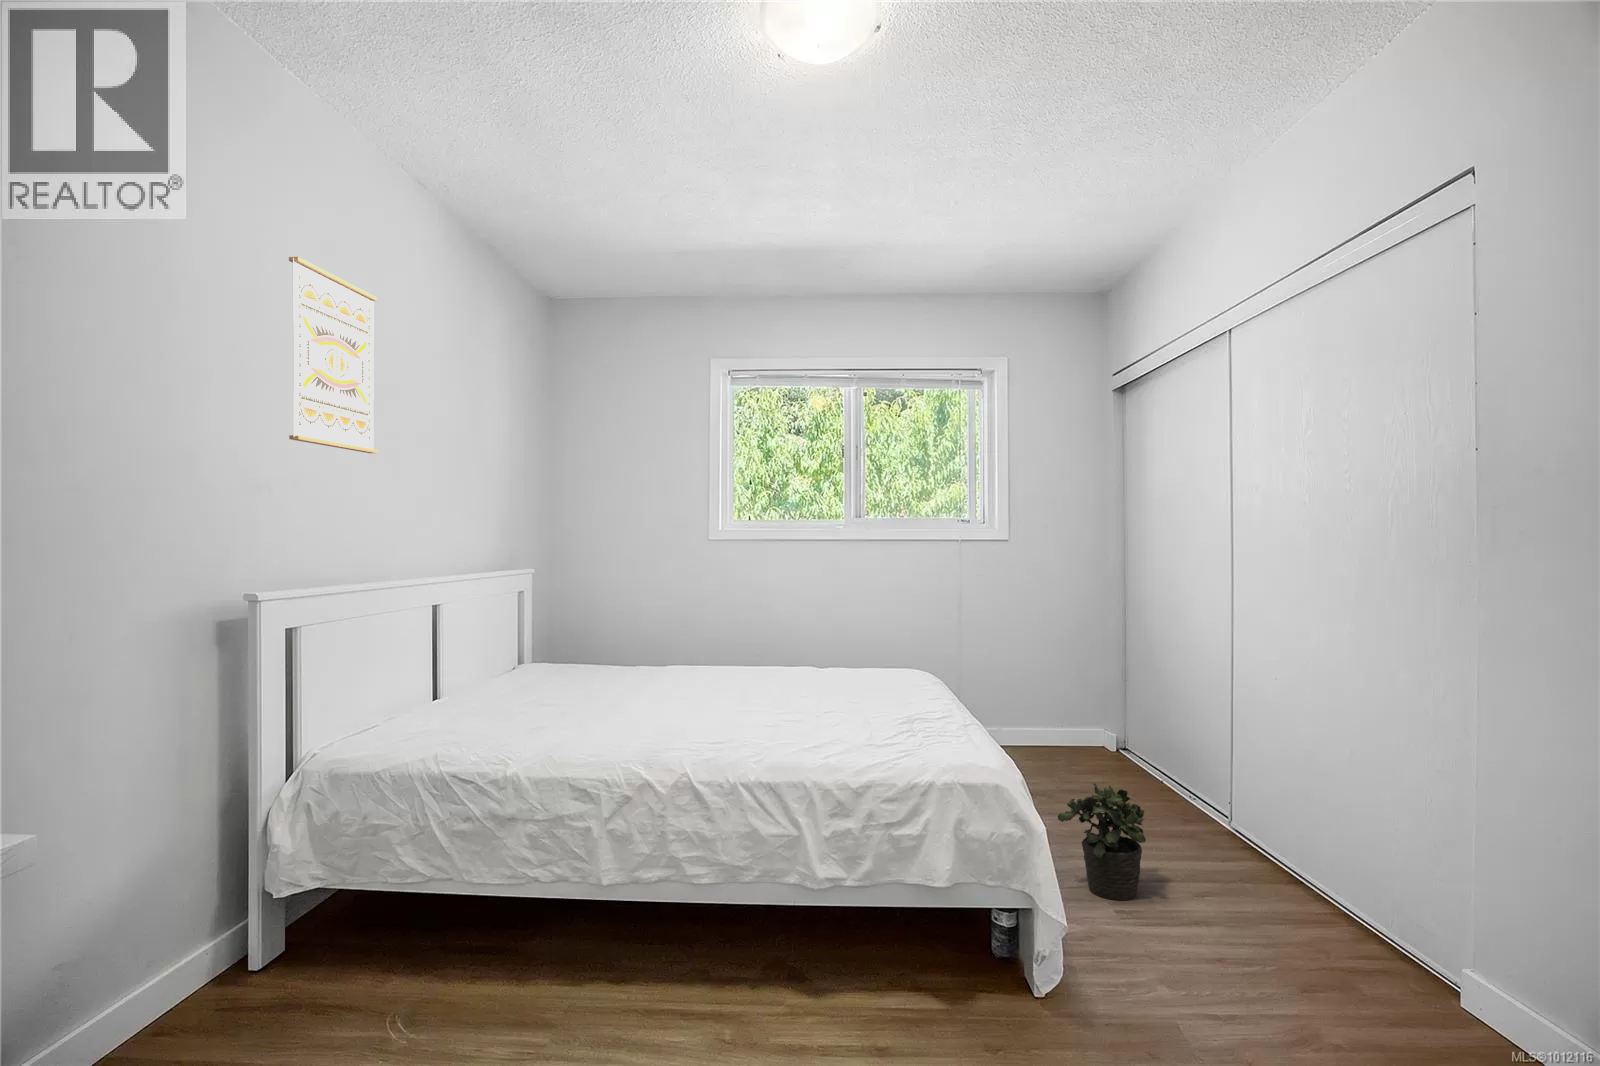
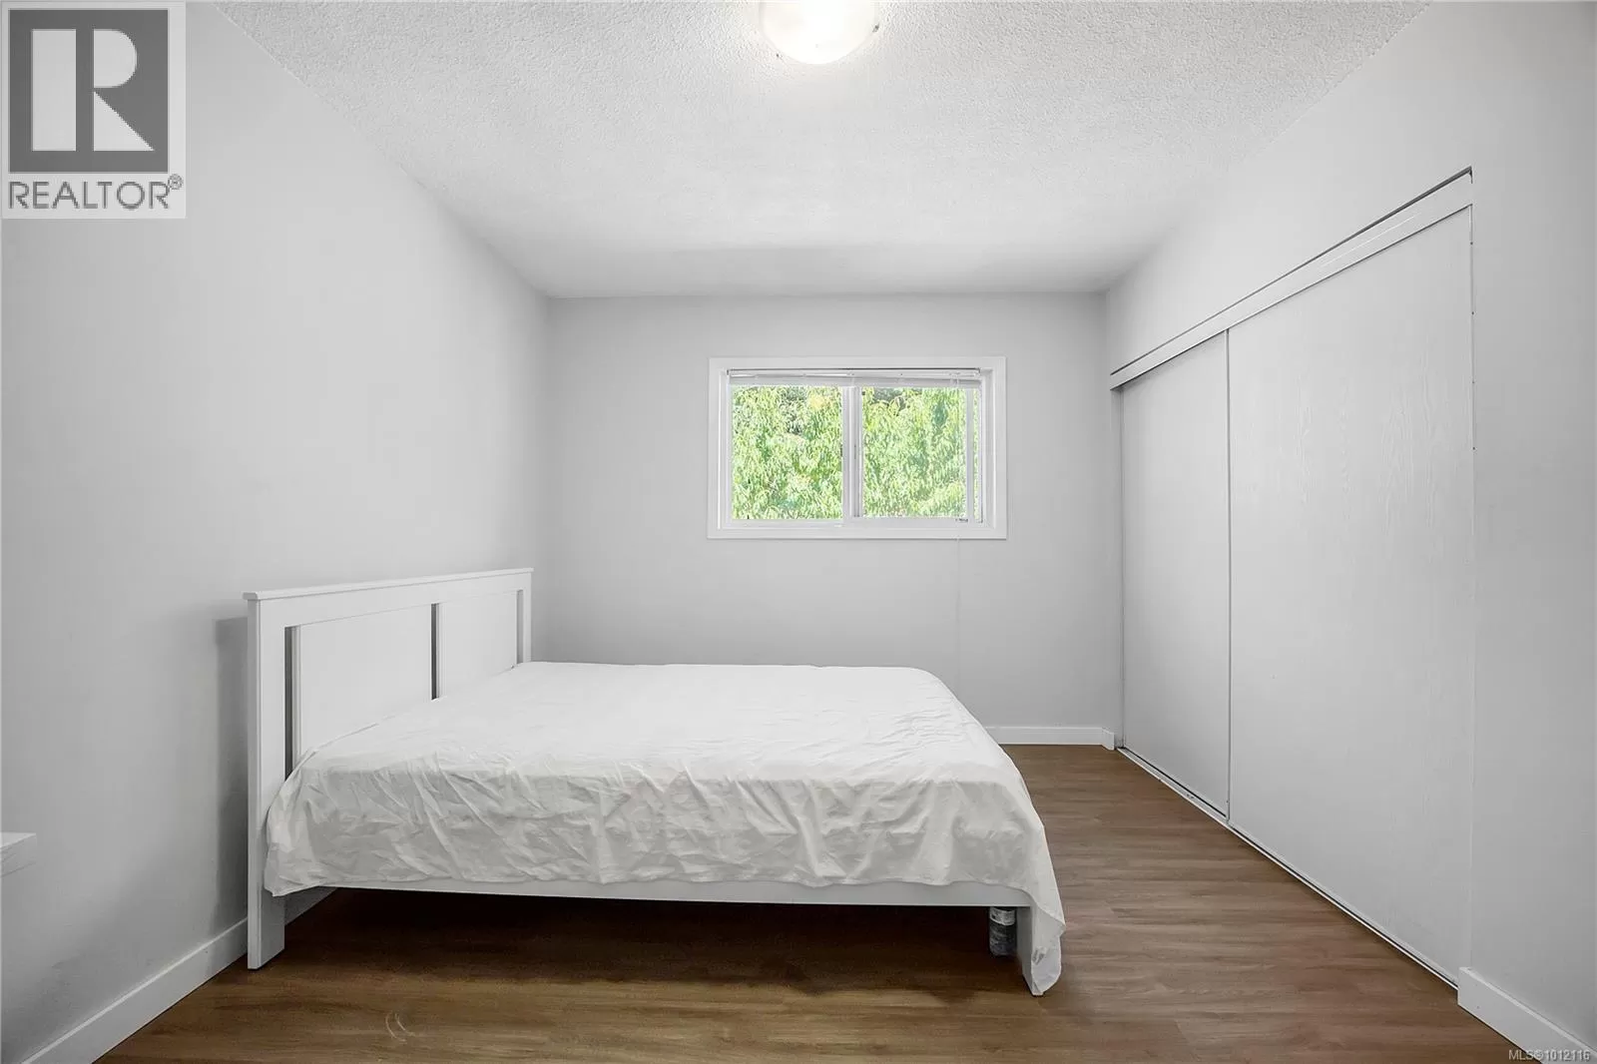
- wall art [288,256,378,454]
- potted plant [1058,783,1147,901]
